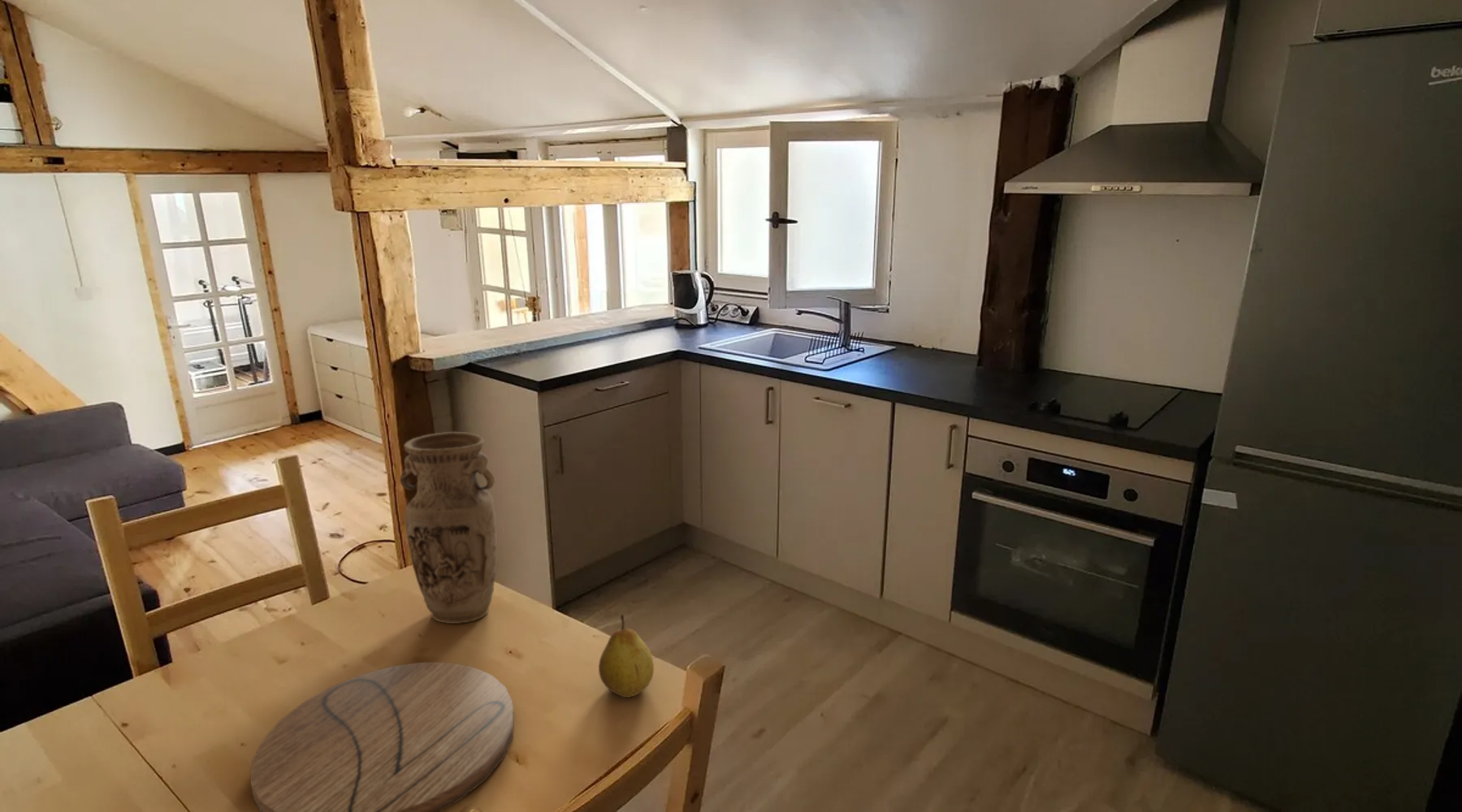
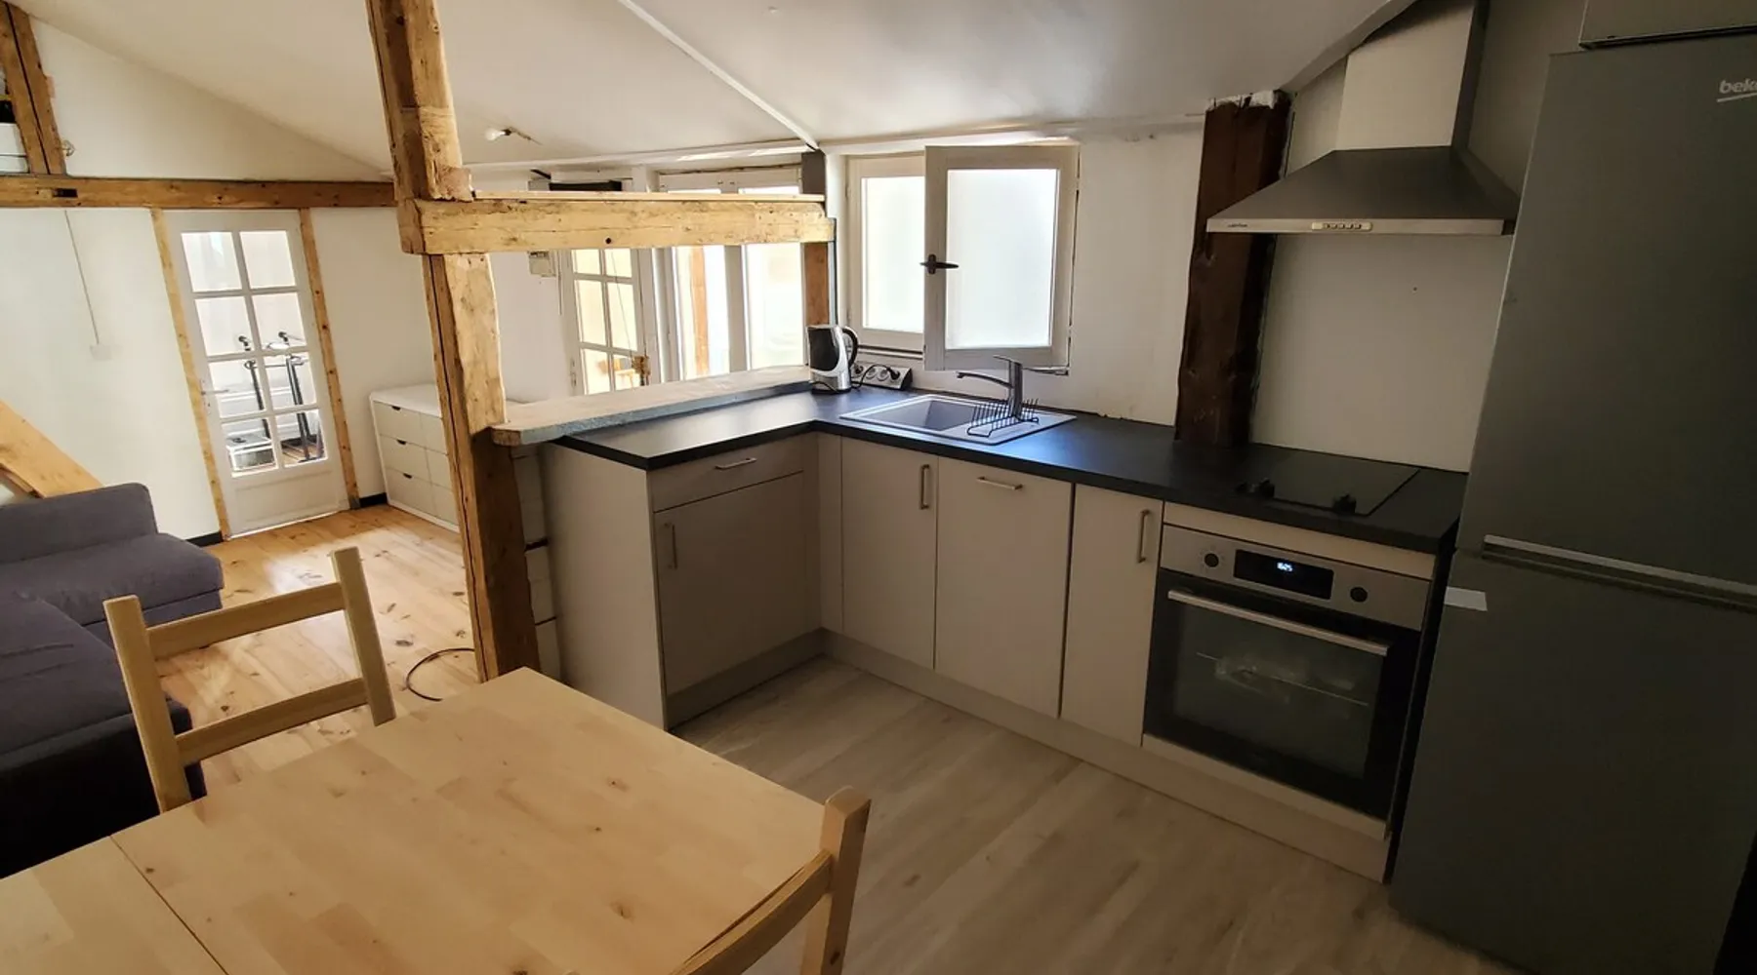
- vase [399,431,498,624]
- cutting board [249,662,515,812]
- fruit [598,614,655,698]
